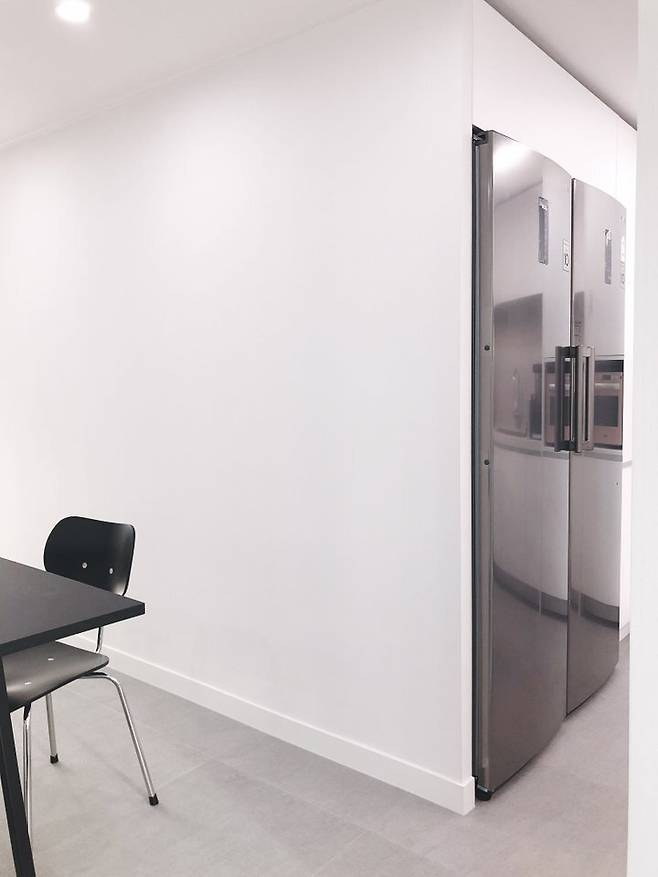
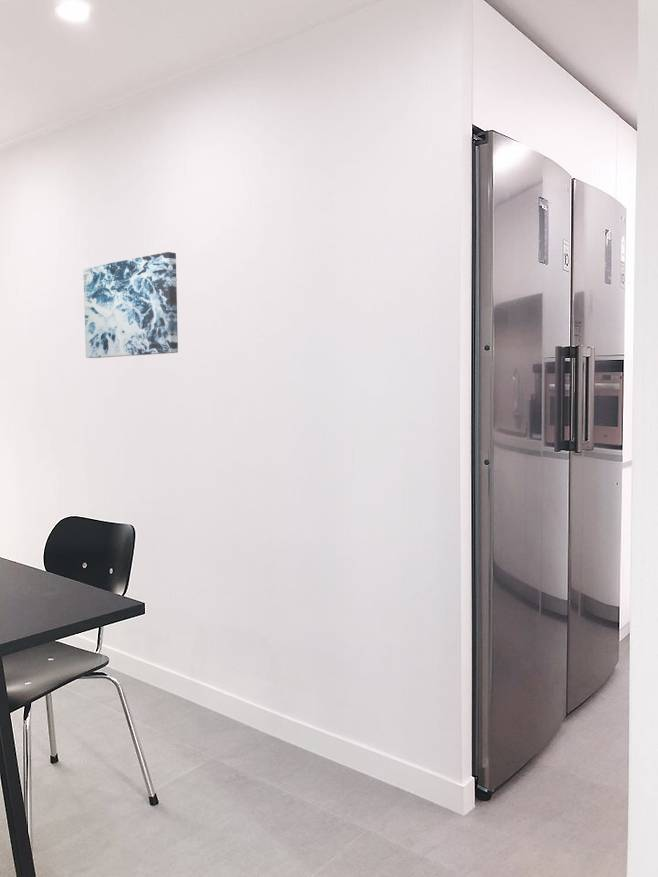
+ wall art [82,251,179,359]
